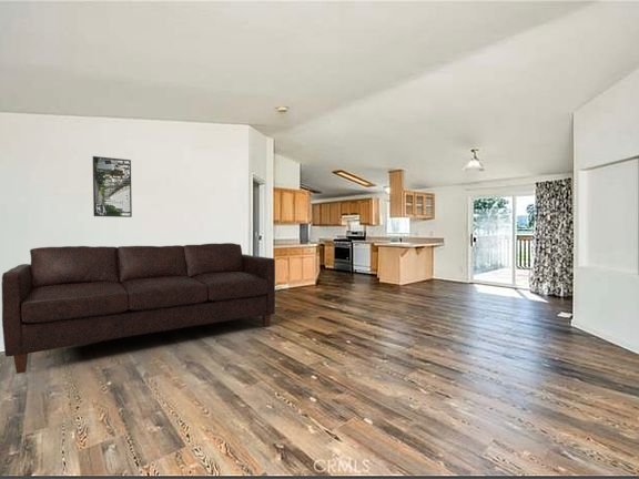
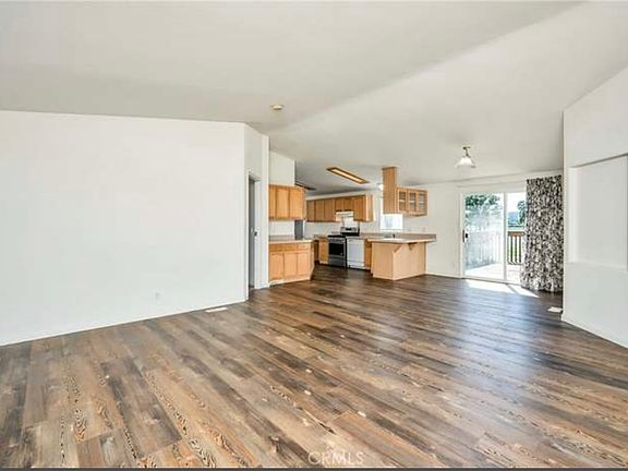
- sofa [1,242,276,375]
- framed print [92,155,133,218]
